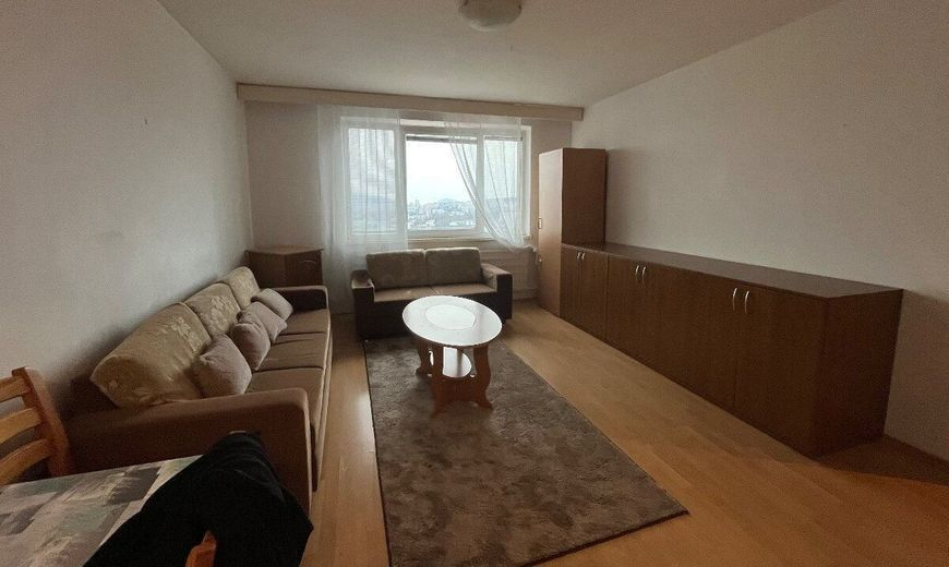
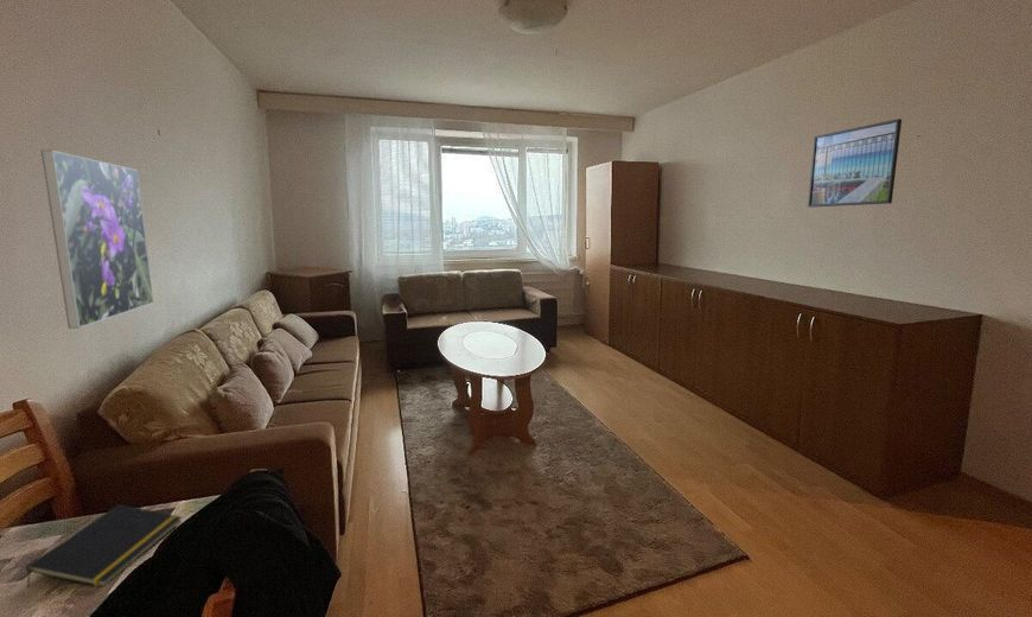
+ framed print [807,117,903,209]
+ notepad [25,503,183,589]
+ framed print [40,148,155,330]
